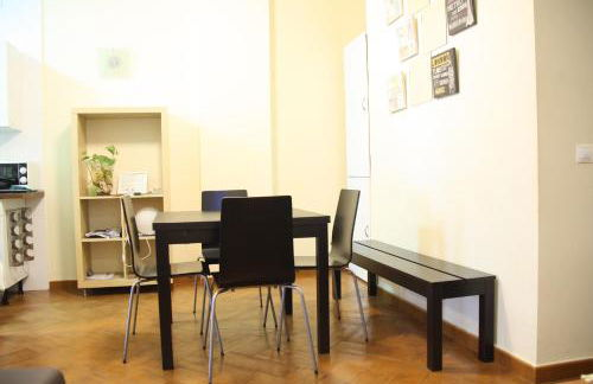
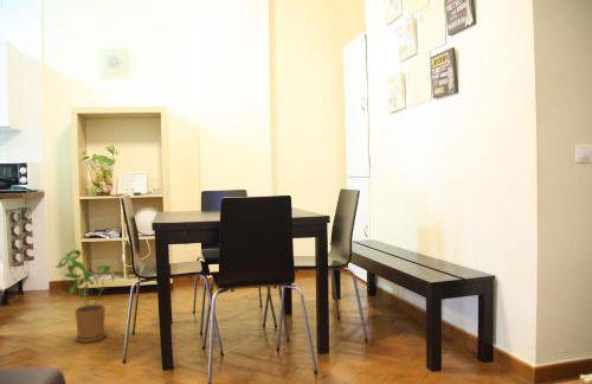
+ house plant [53,249,115,344]
